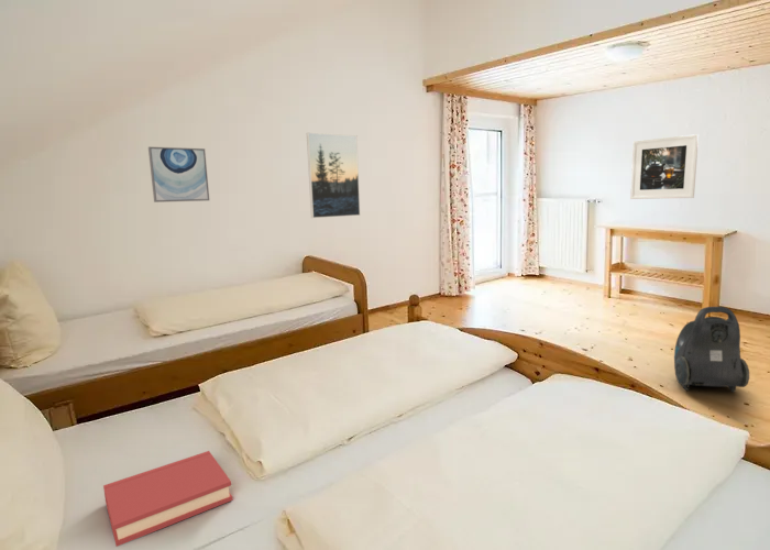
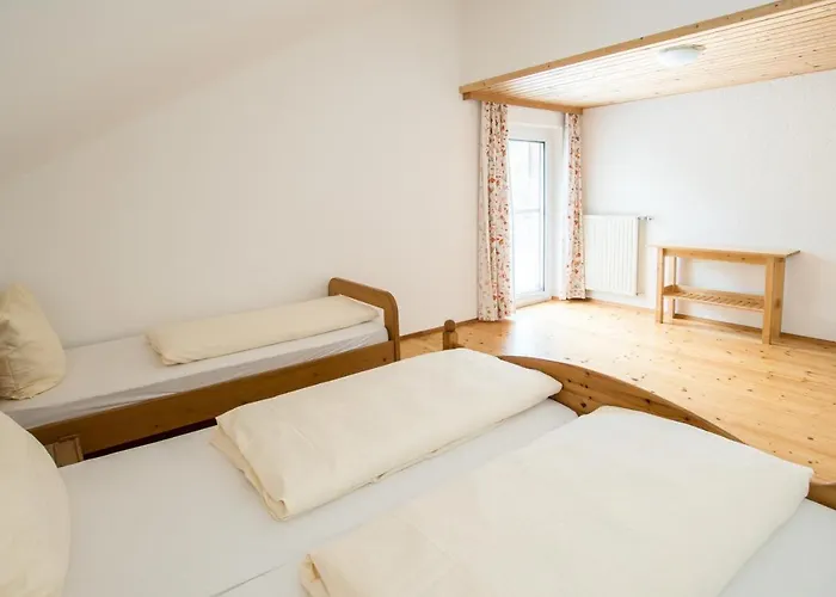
- wall art [147,145,210,204]
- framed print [629,133,700,200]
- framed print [306,132,361,219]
- vacuum cleaner [673,306,750,393]
- hardback book [102,450,233,548]
